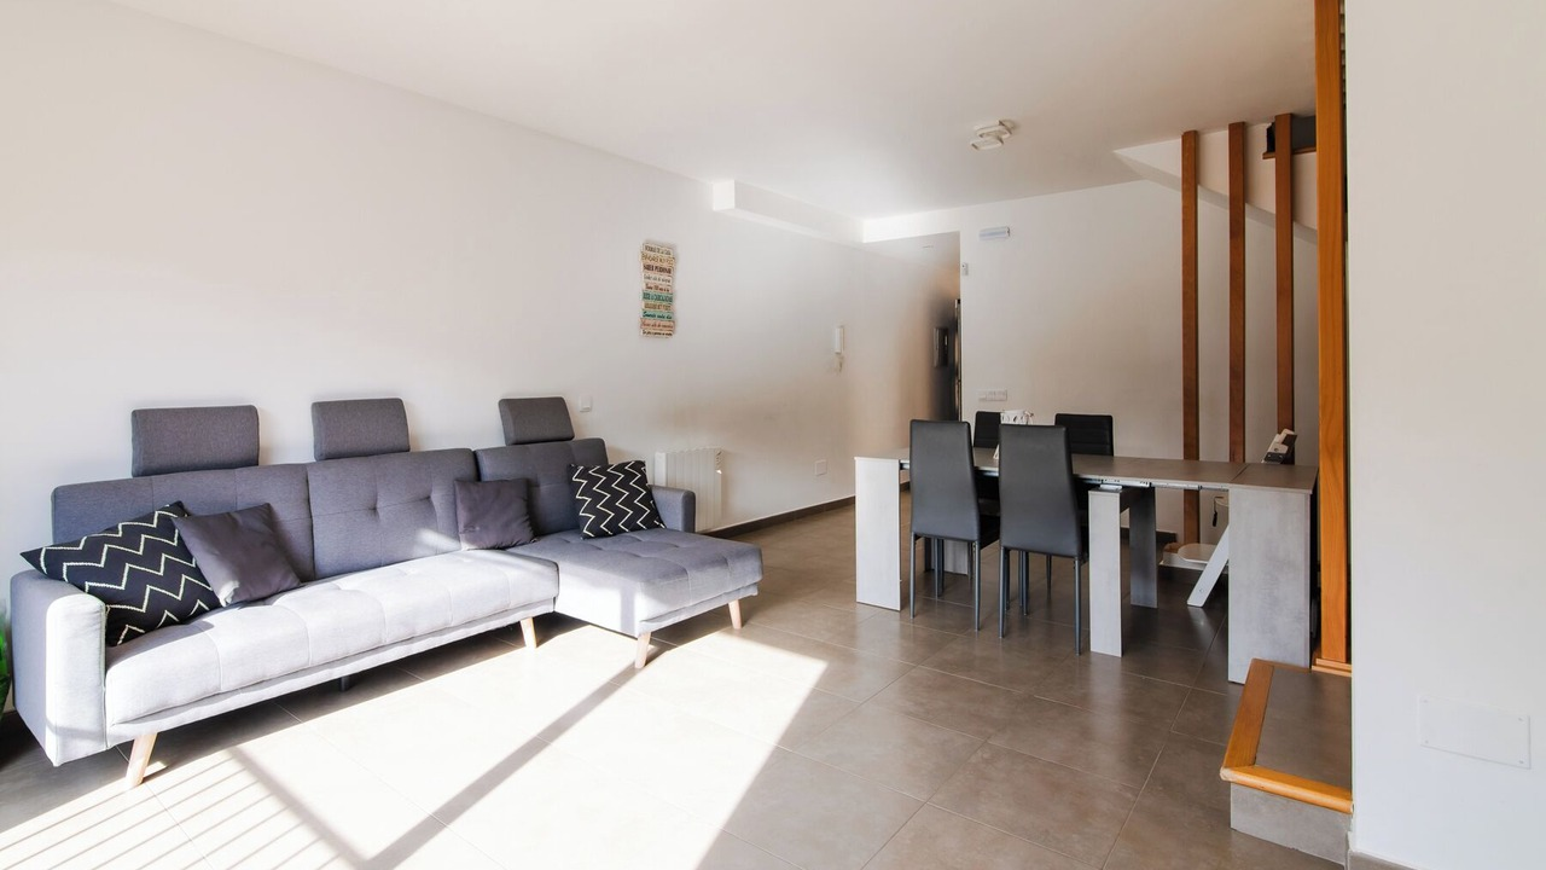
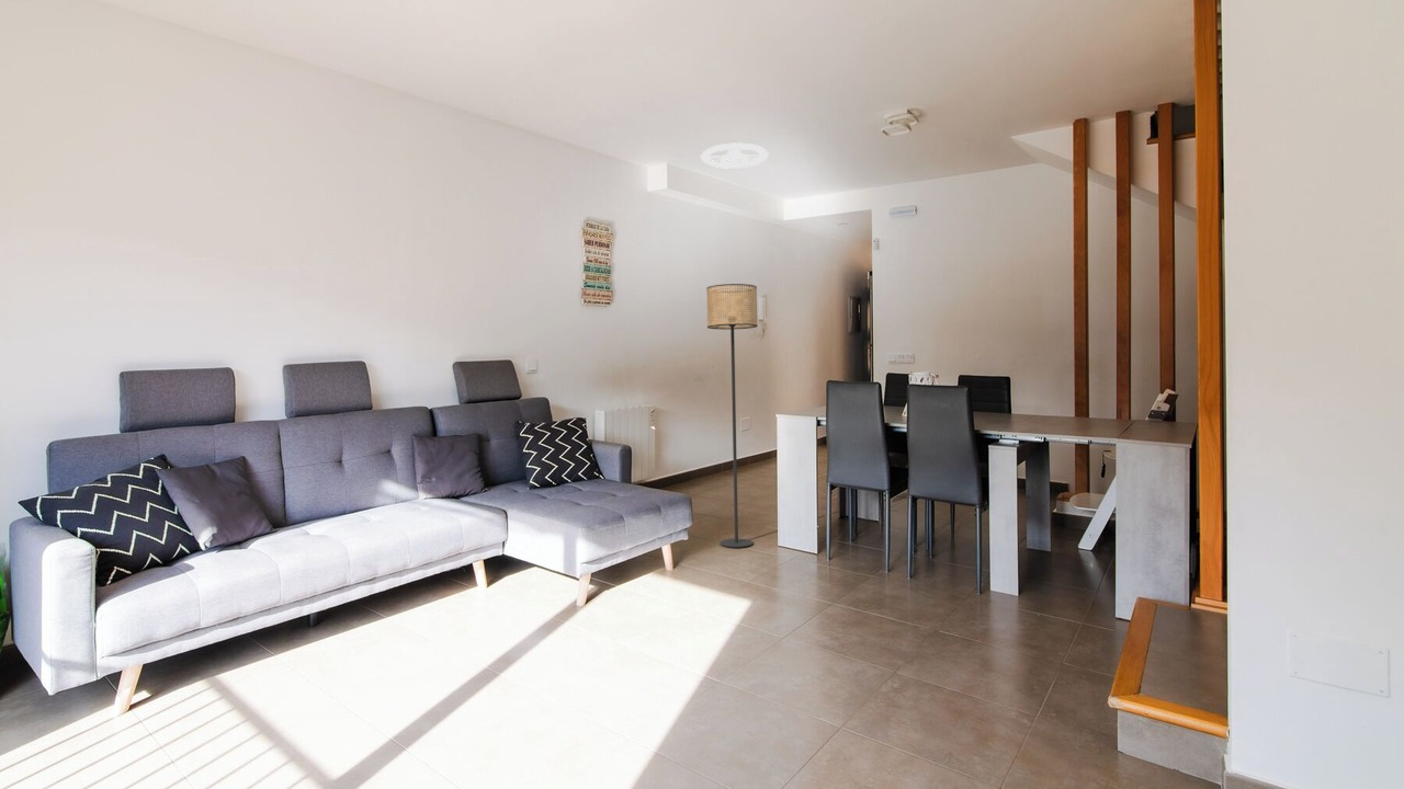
+ floor lamp [705,283,759,549]
+ ceiling light [700,141,770,170]
